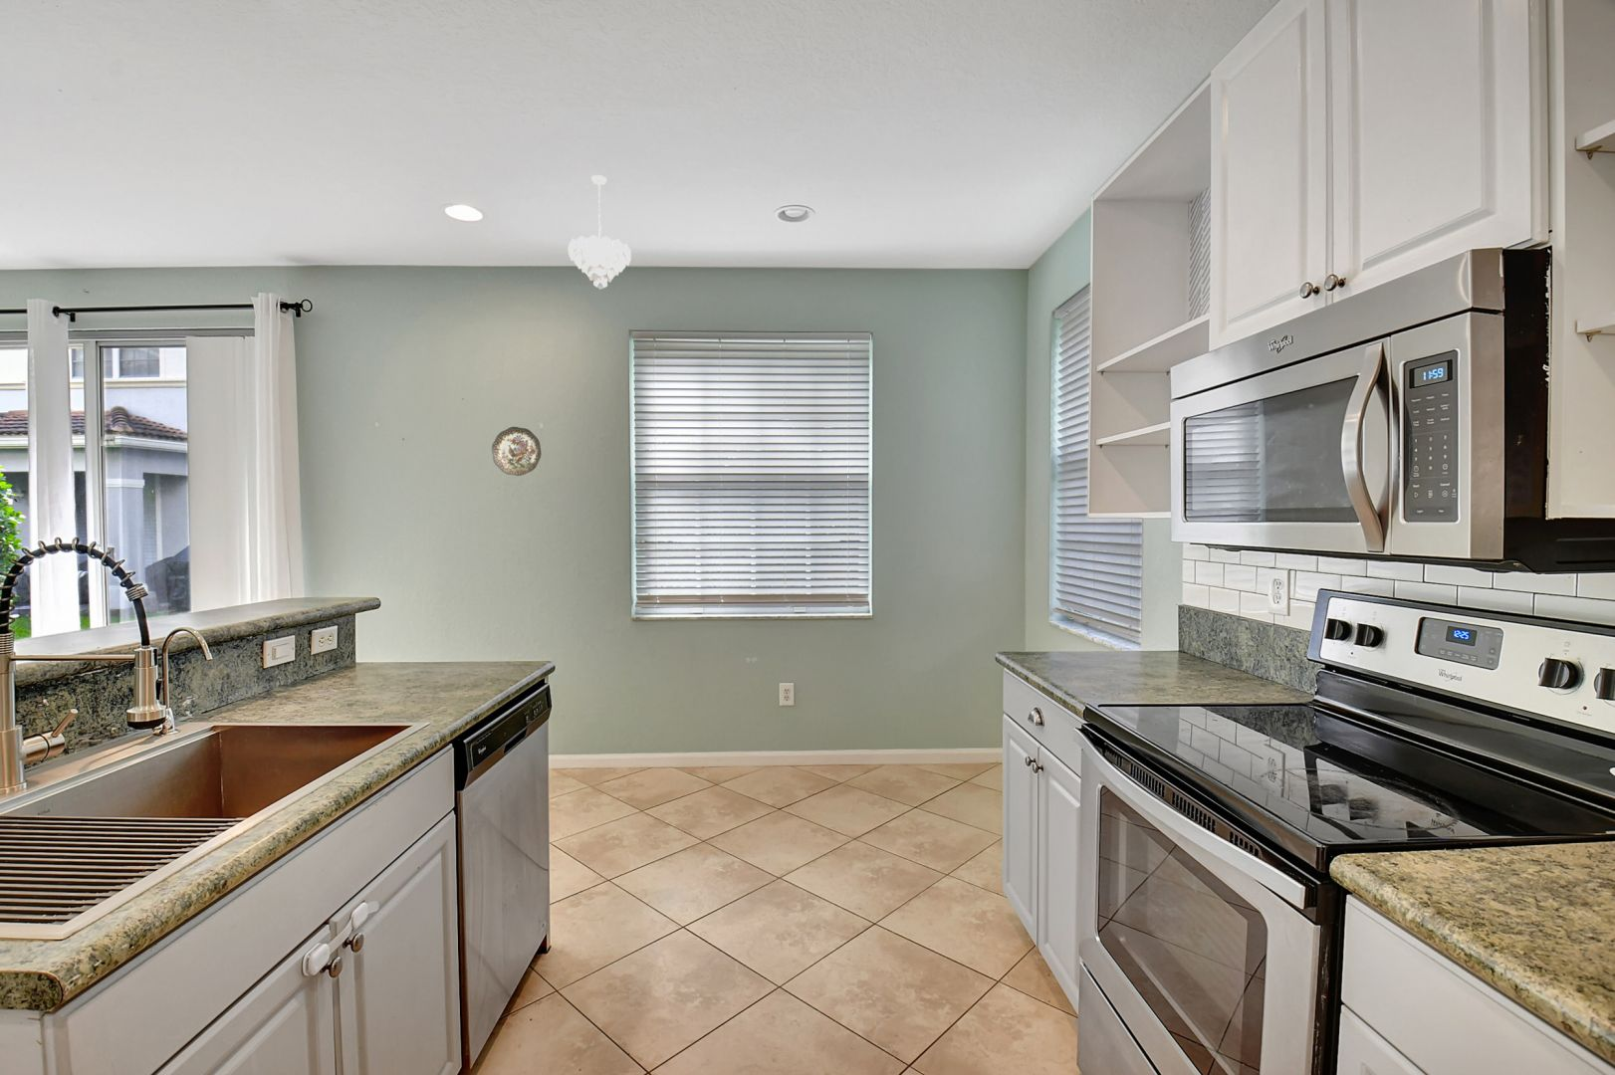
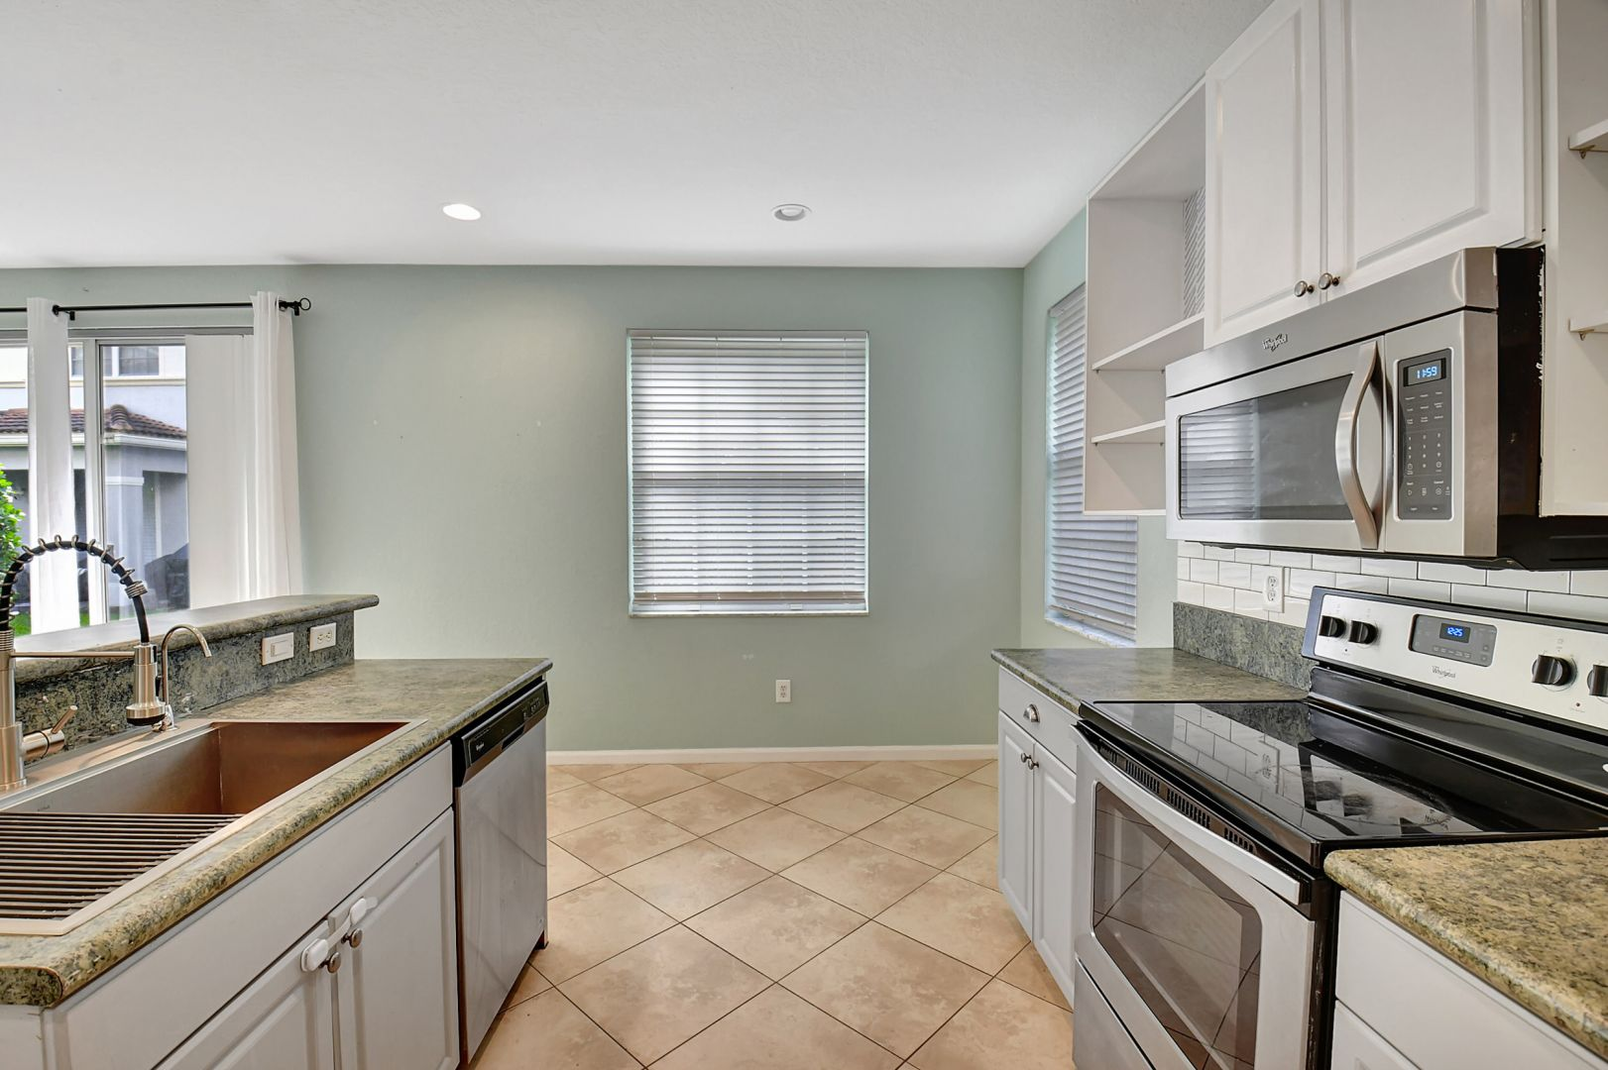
- pendant light [568,174,632,290]
- decorative plate [491,426,542,476]
